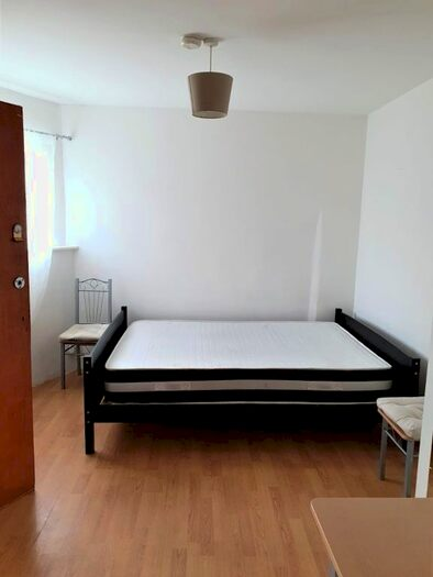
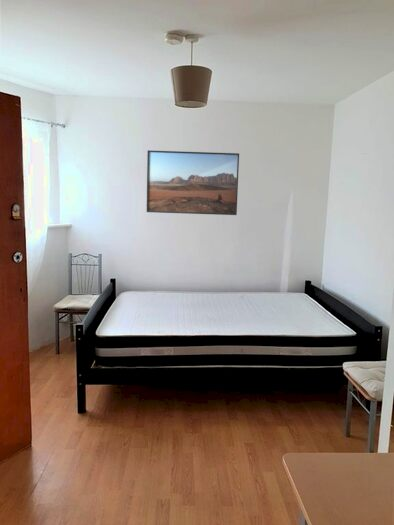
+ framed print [145,149,240,216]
